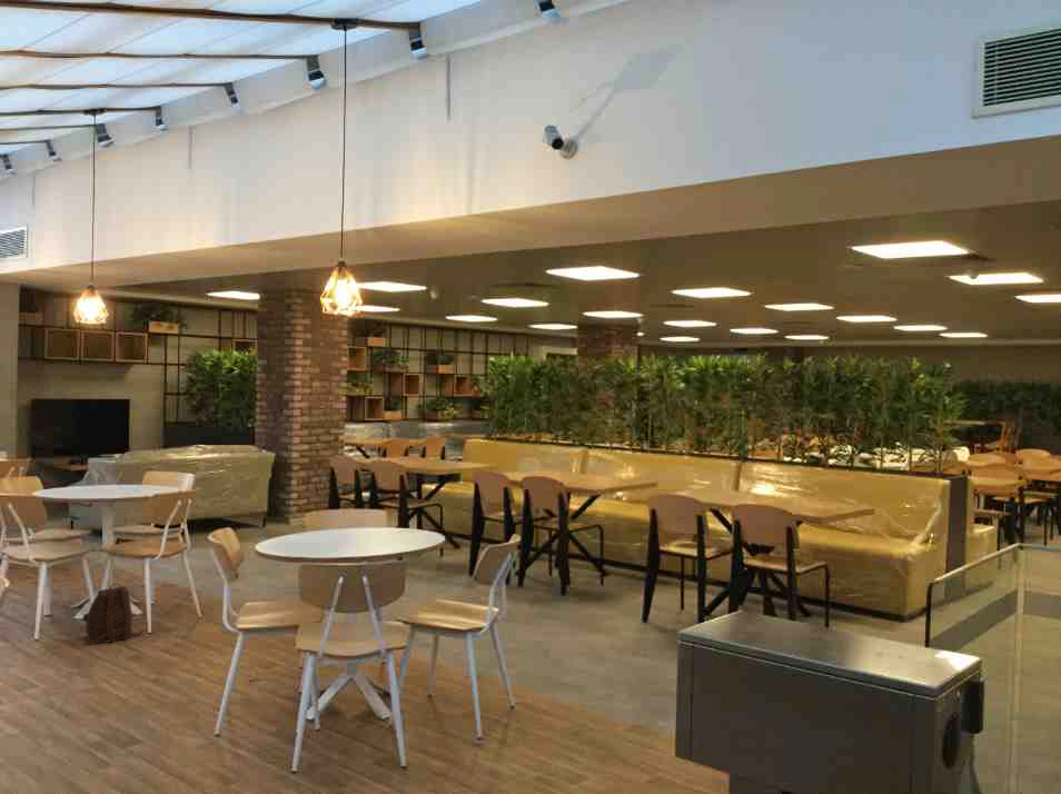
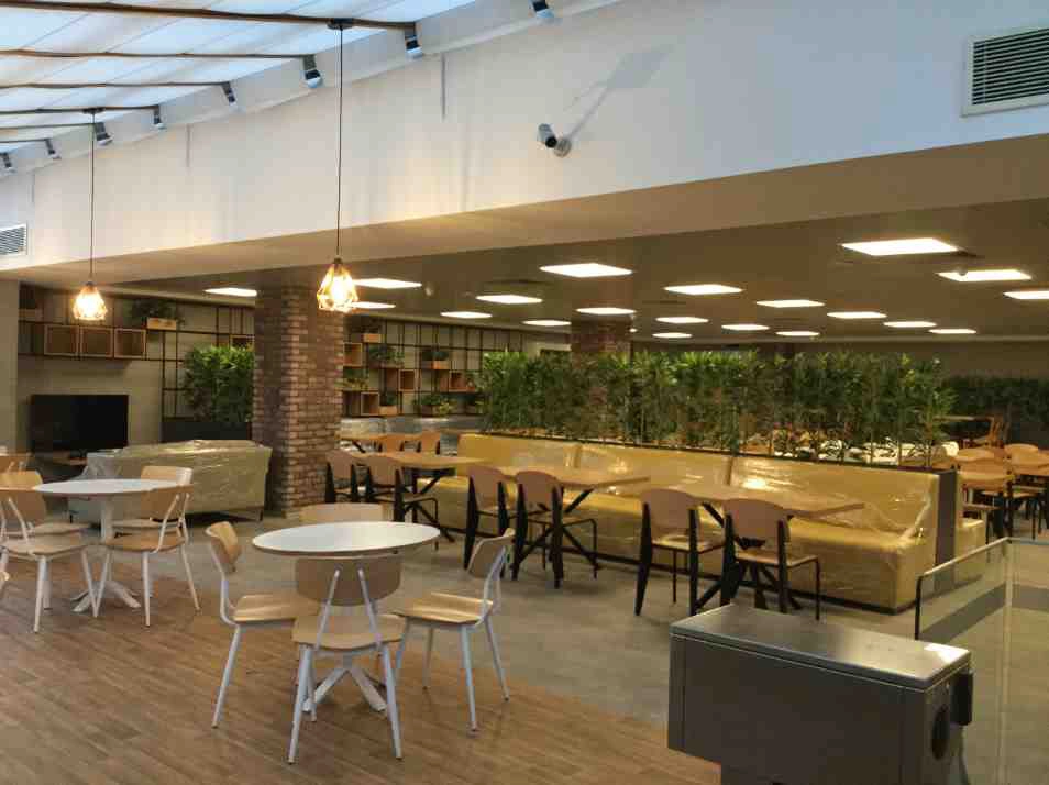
- backpack [82,582,145,646]
